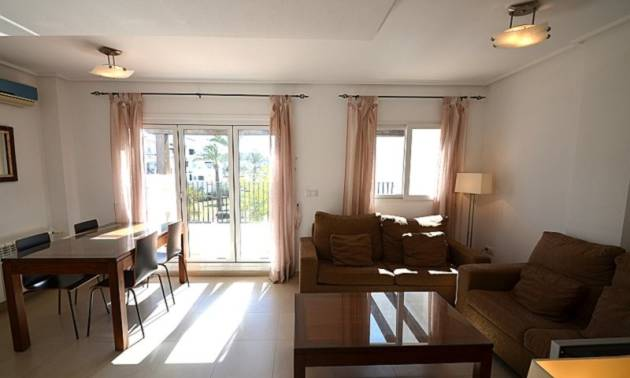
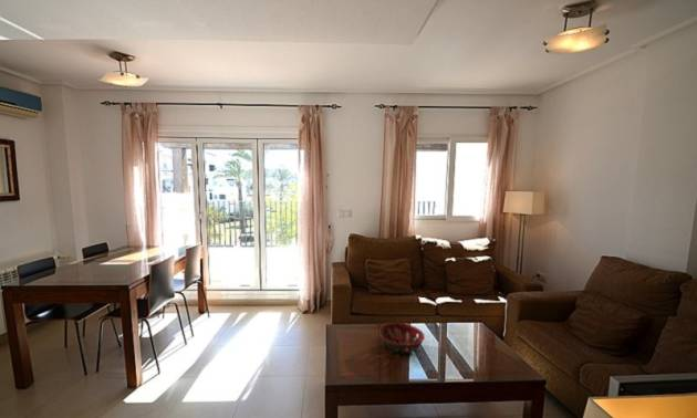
+ decorative bowl [377,322,426,355]
